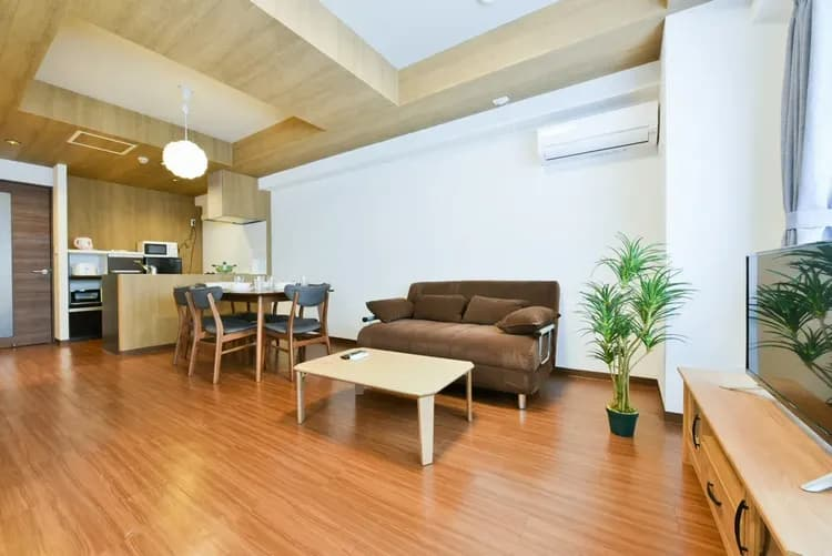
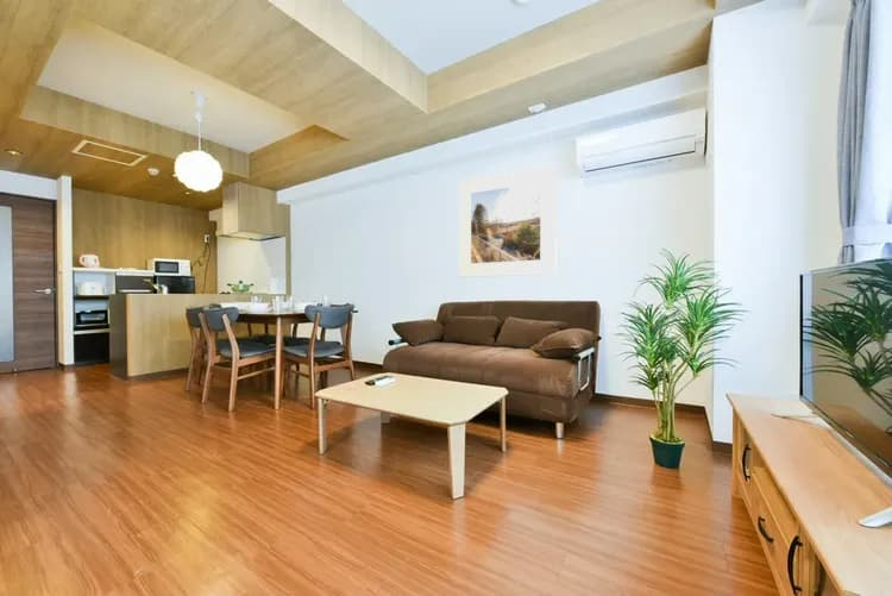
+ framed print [458,163,558,278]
